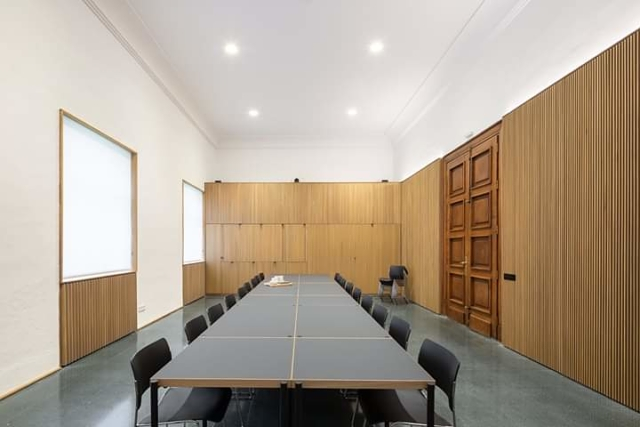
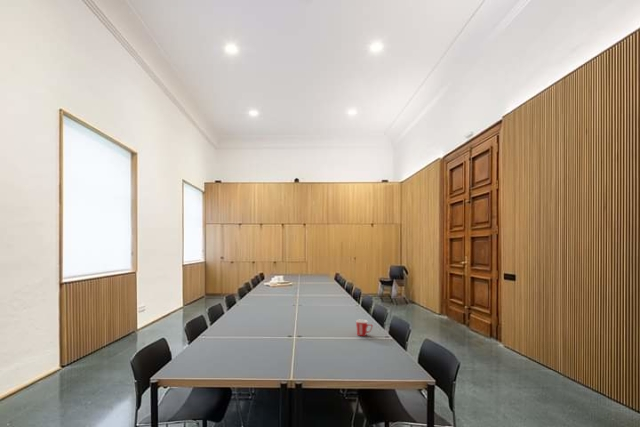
+ mug [355,319,374,337]
